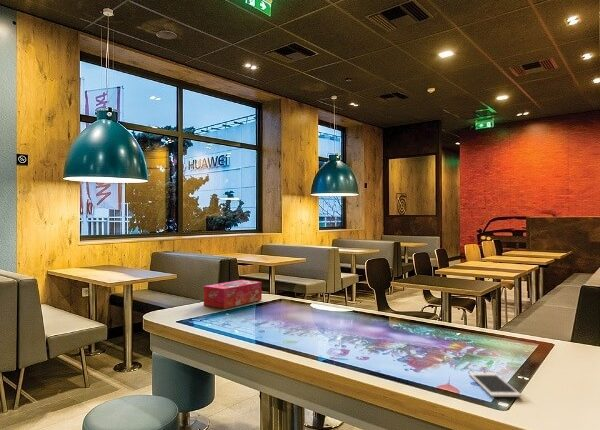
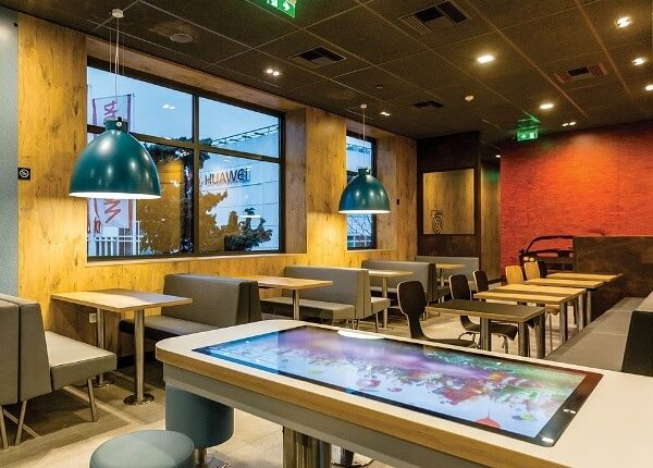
- tissue box [203,279,263,310]
- cell phone [468,372,522,398]
